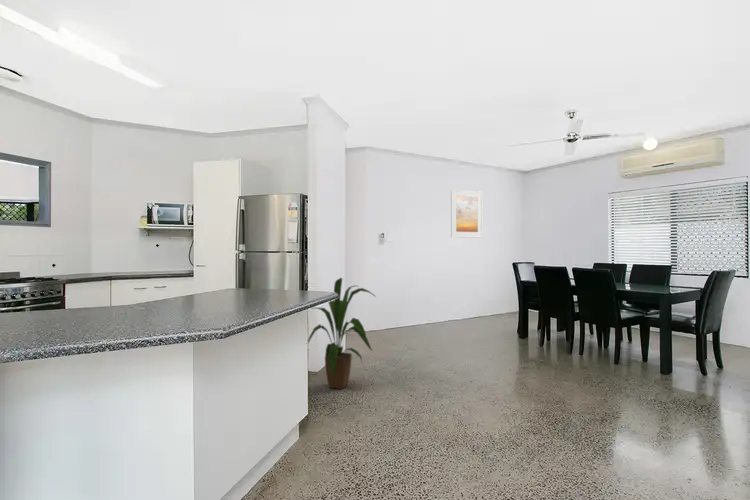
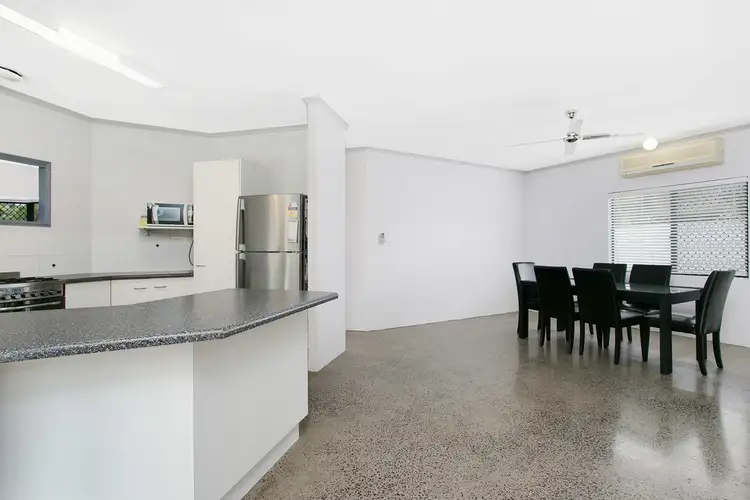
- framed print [450,189,484,239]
- house plant [307,277,377,390]
